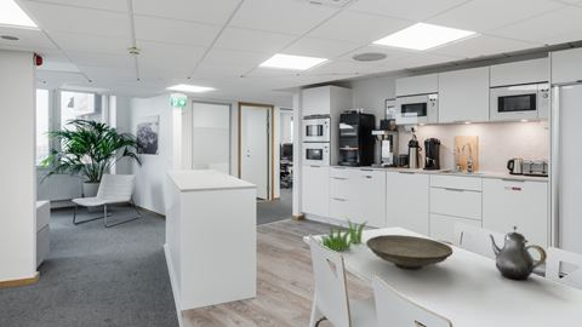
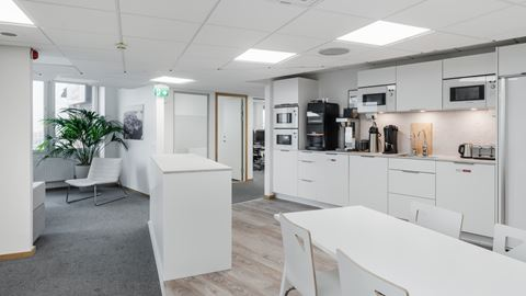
- plant [315,216,370,252]
- teapot [489,225,548,281]
- decorative bowl [365,234,453,271]
